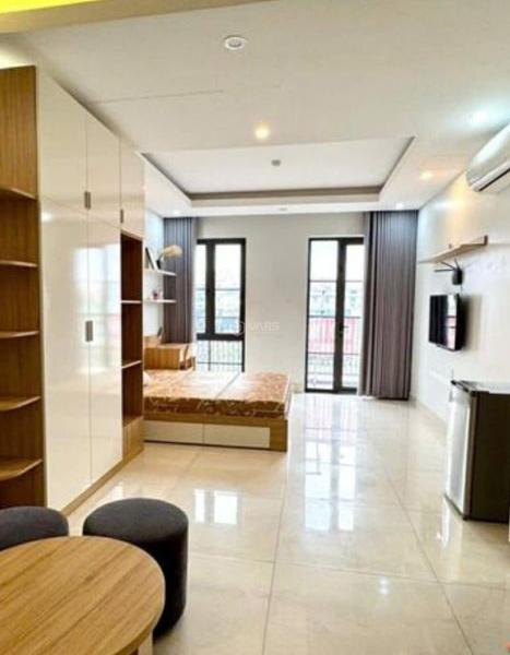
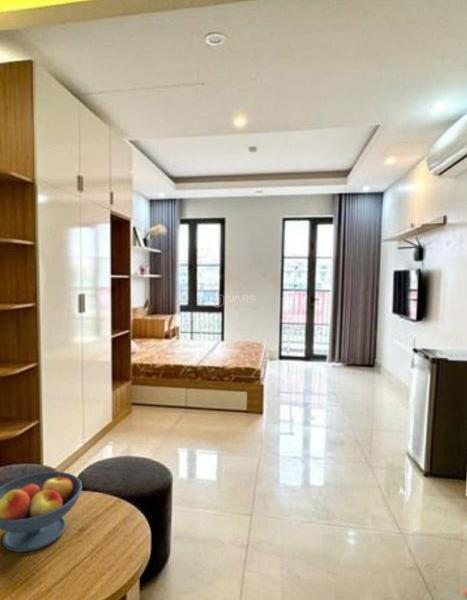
+ fruit bowl [0,470,83,553]
